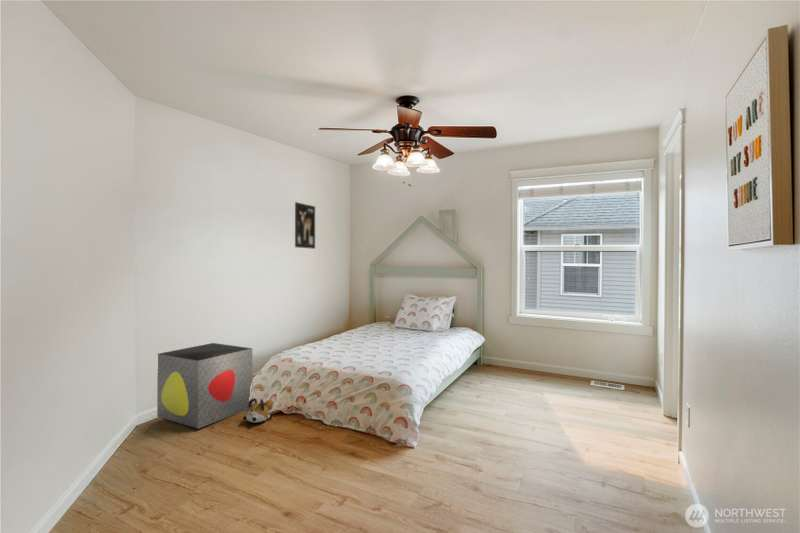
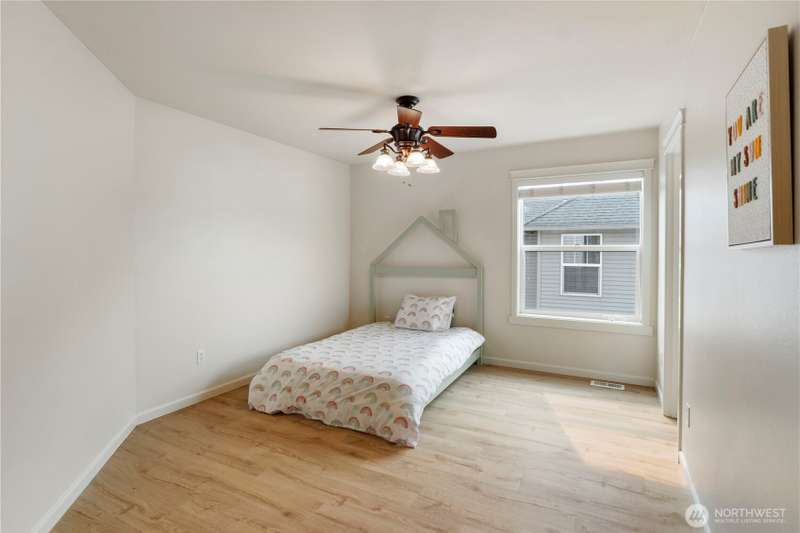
- storage bin [156,342,253,430]
- wall art [294,201,316,250]
- plush toy [242,397,275,423]
